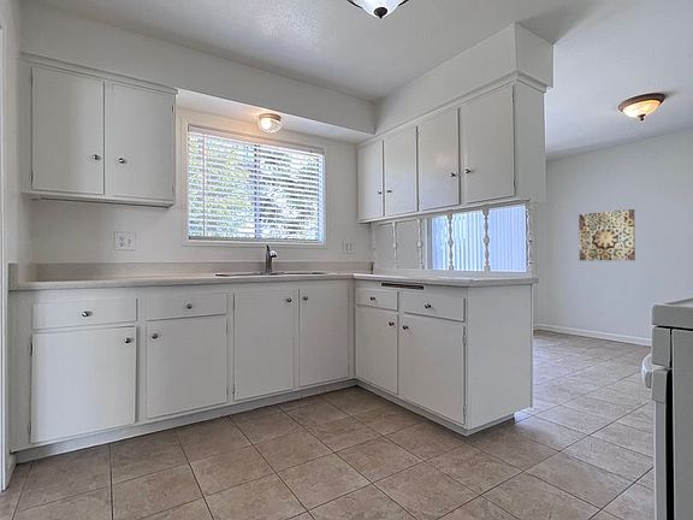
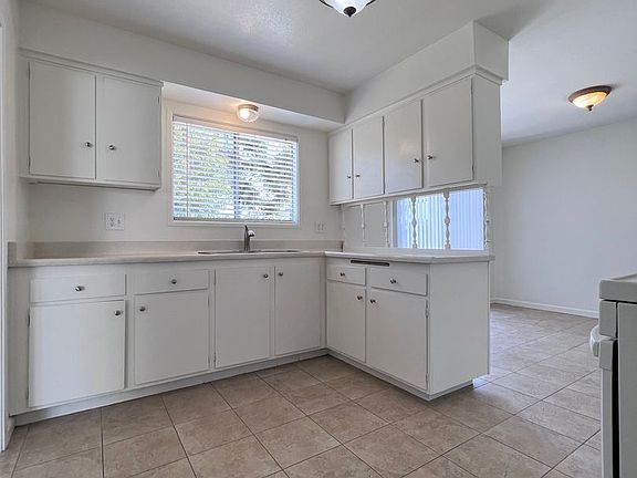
- wall art [578,208,636,261]
